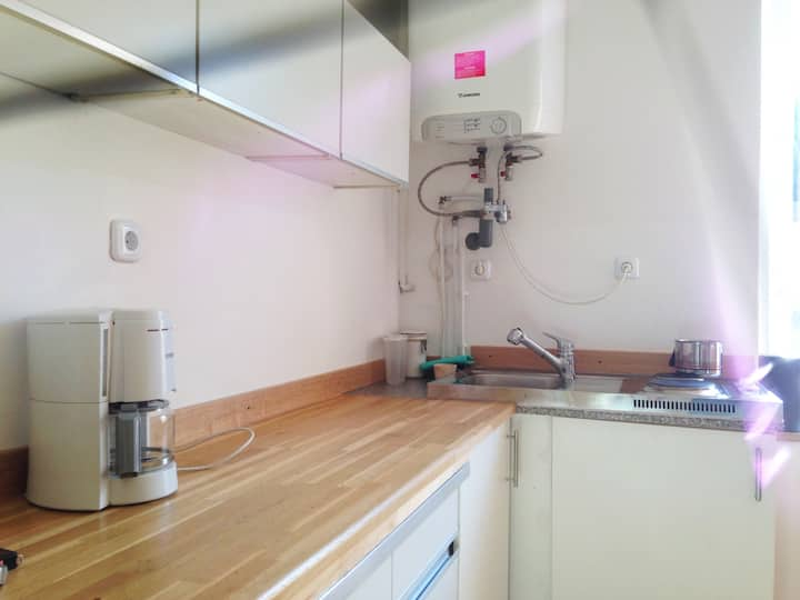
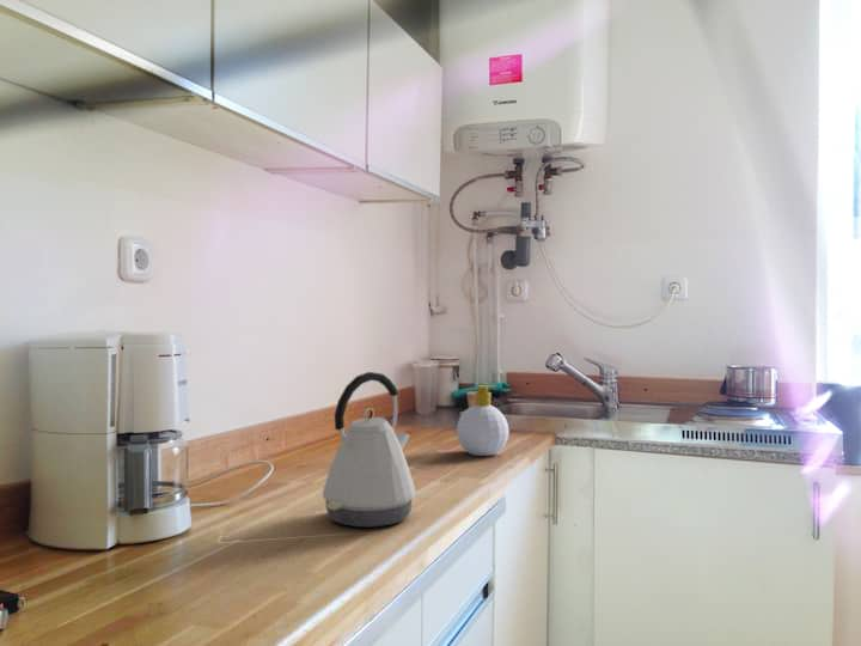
+ kettle [322,371,416,529]
+ soap bottle [456,384,511,457]
